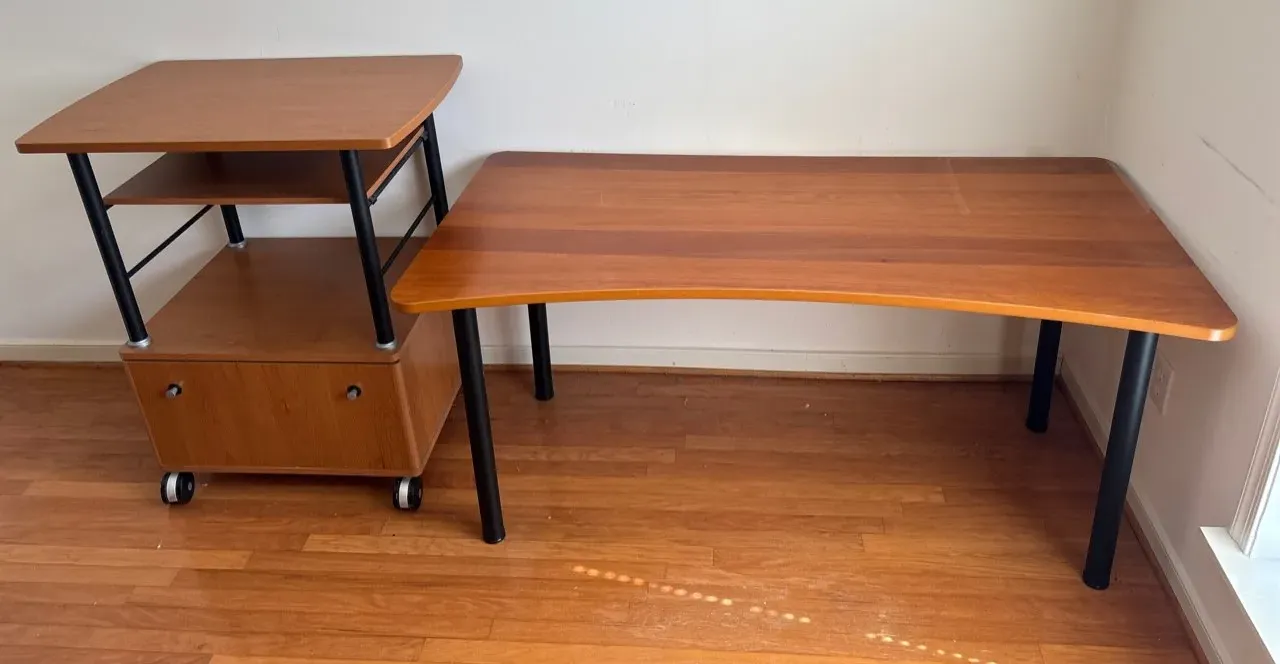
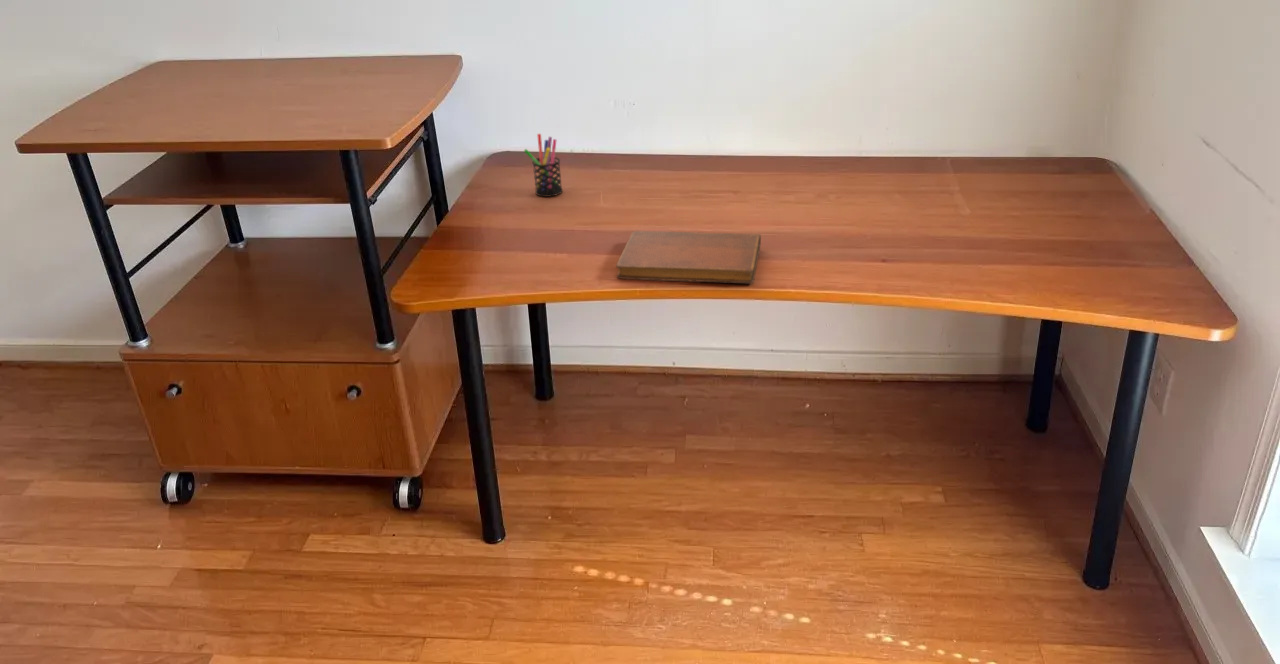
+ pen holder [523,133,564,198]
+ notebook [615,230,762,284]
